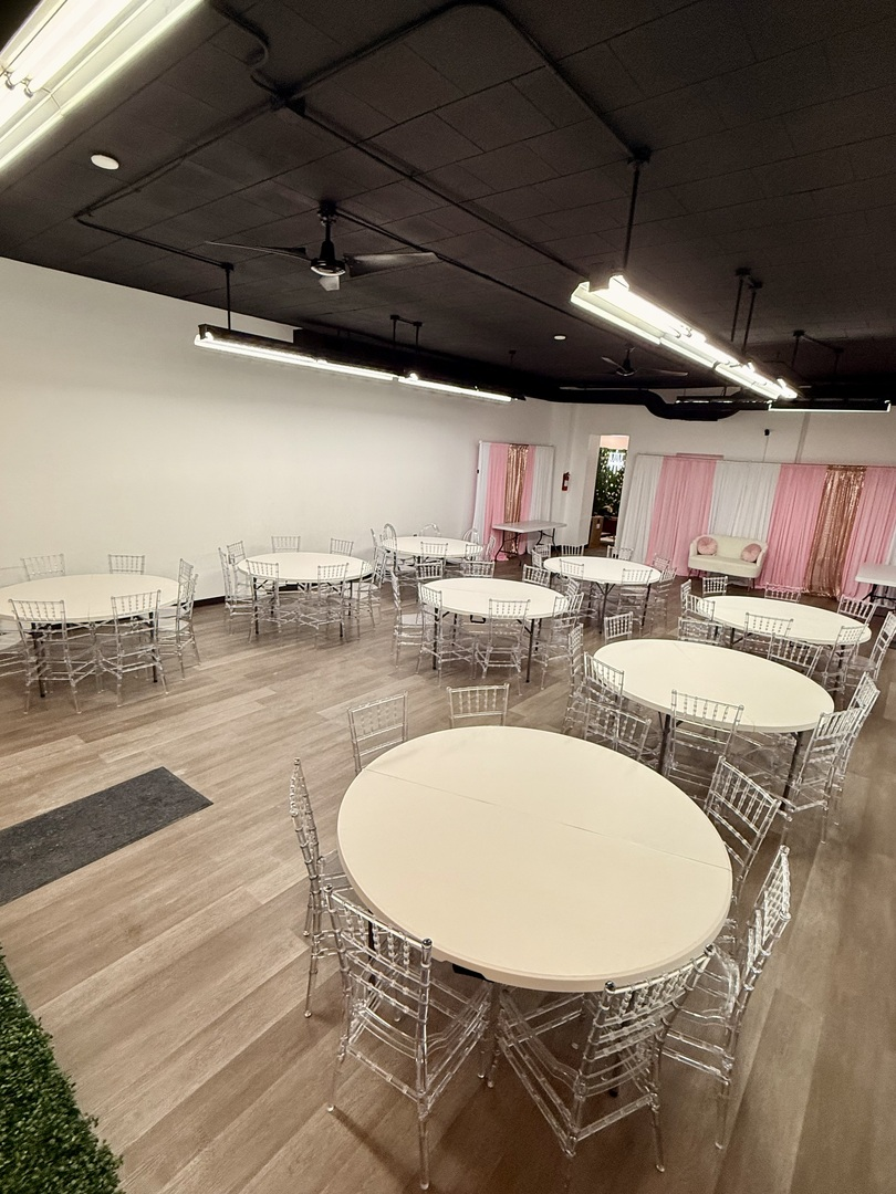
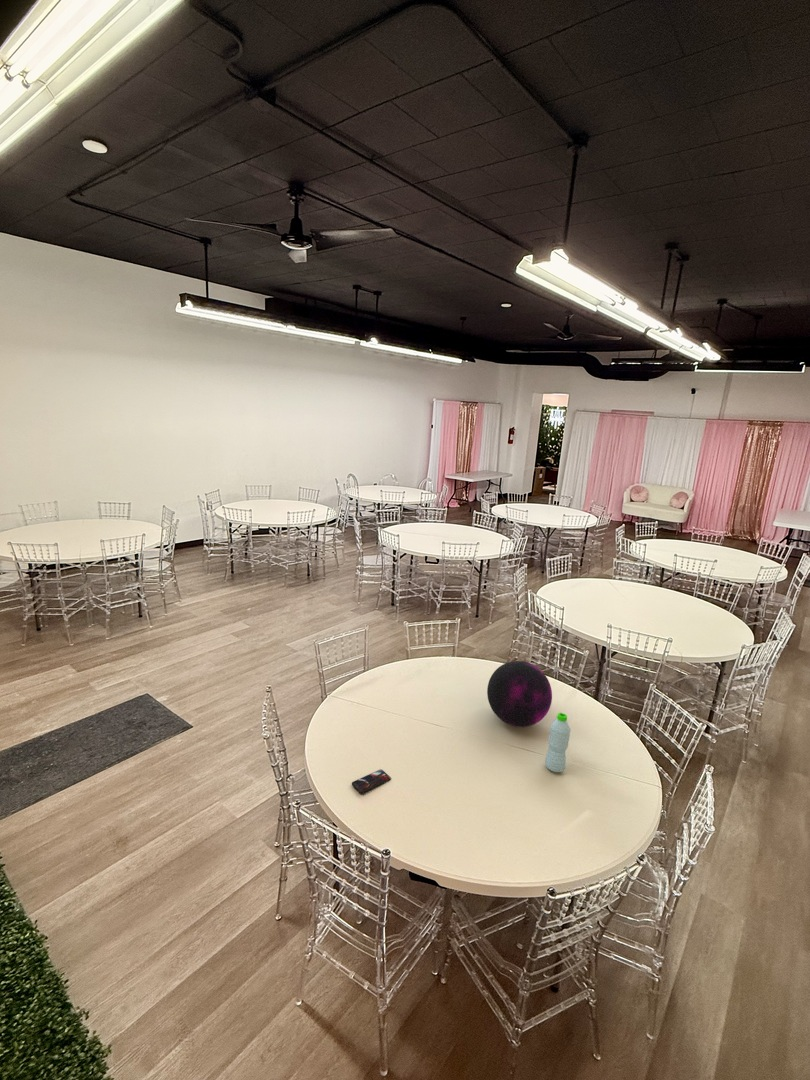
+ water bottle [545,712,571,773]
+ smartphone [351,768,392,794]
+ decorative orb [486,660,553,728]
